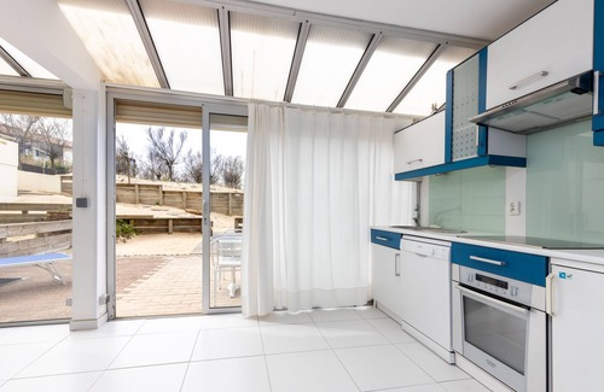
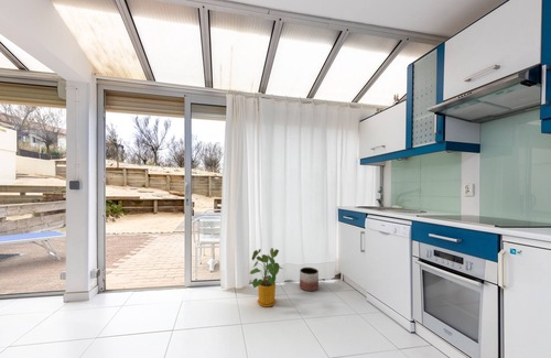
+ house plant [248,247,283,308]
+ planter [299,267,320,292]
